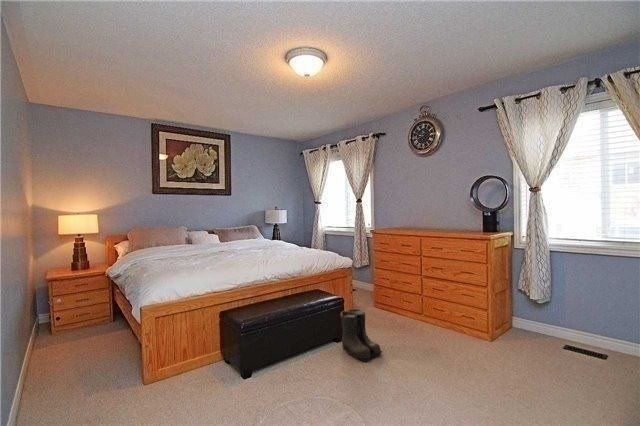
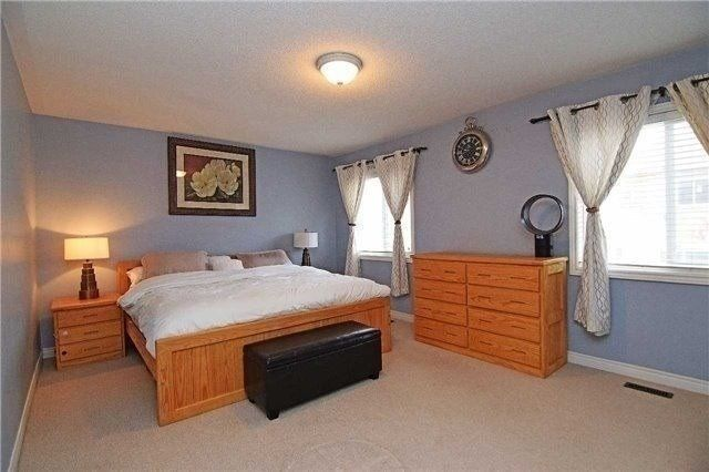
- boots [339,308,384,362]
